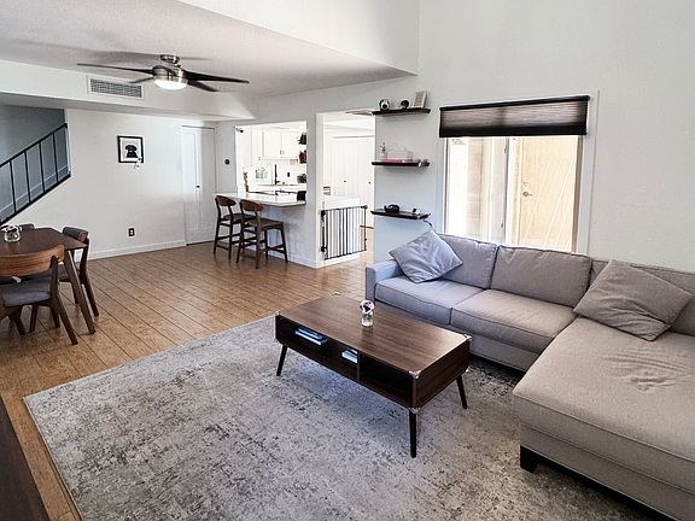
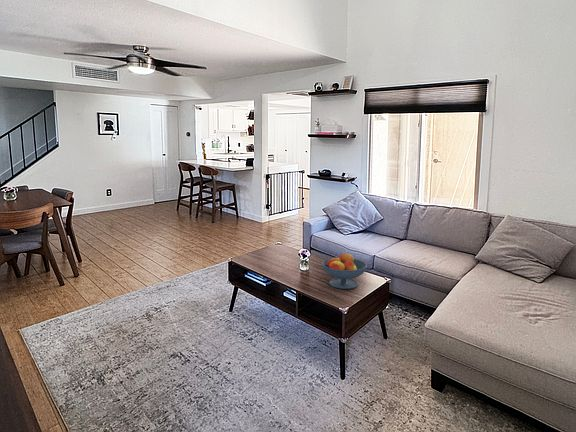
+ fruit bowl [320,253,368,290]
